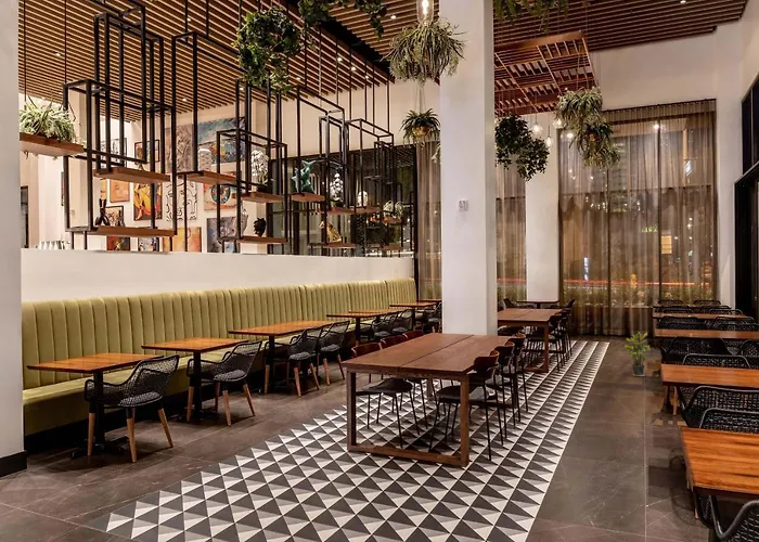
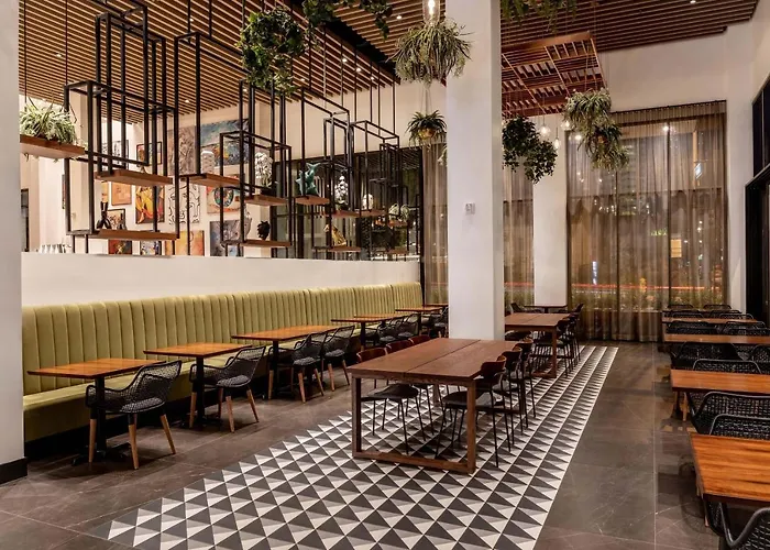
- potted plant [623,332,652,377]
